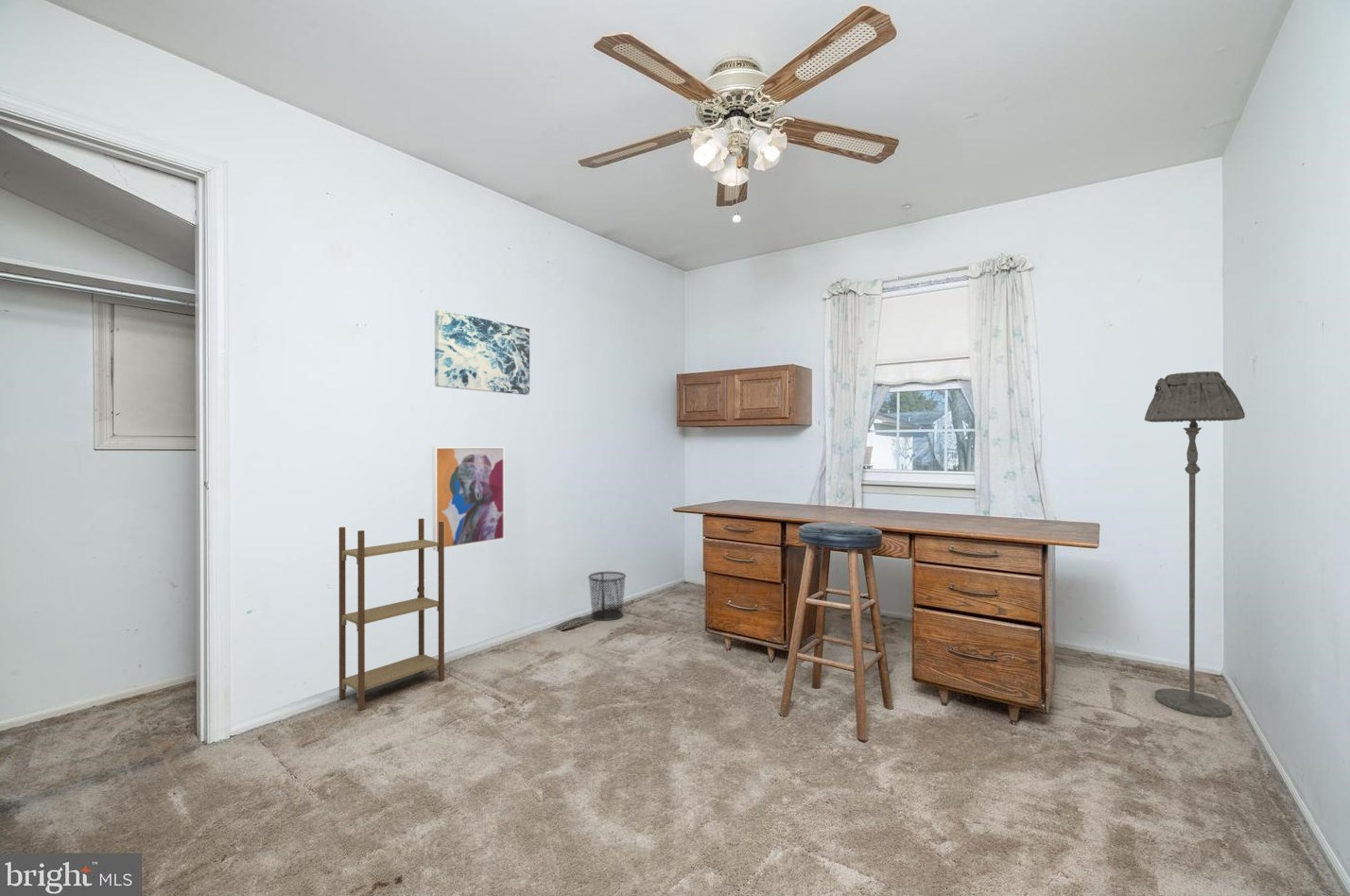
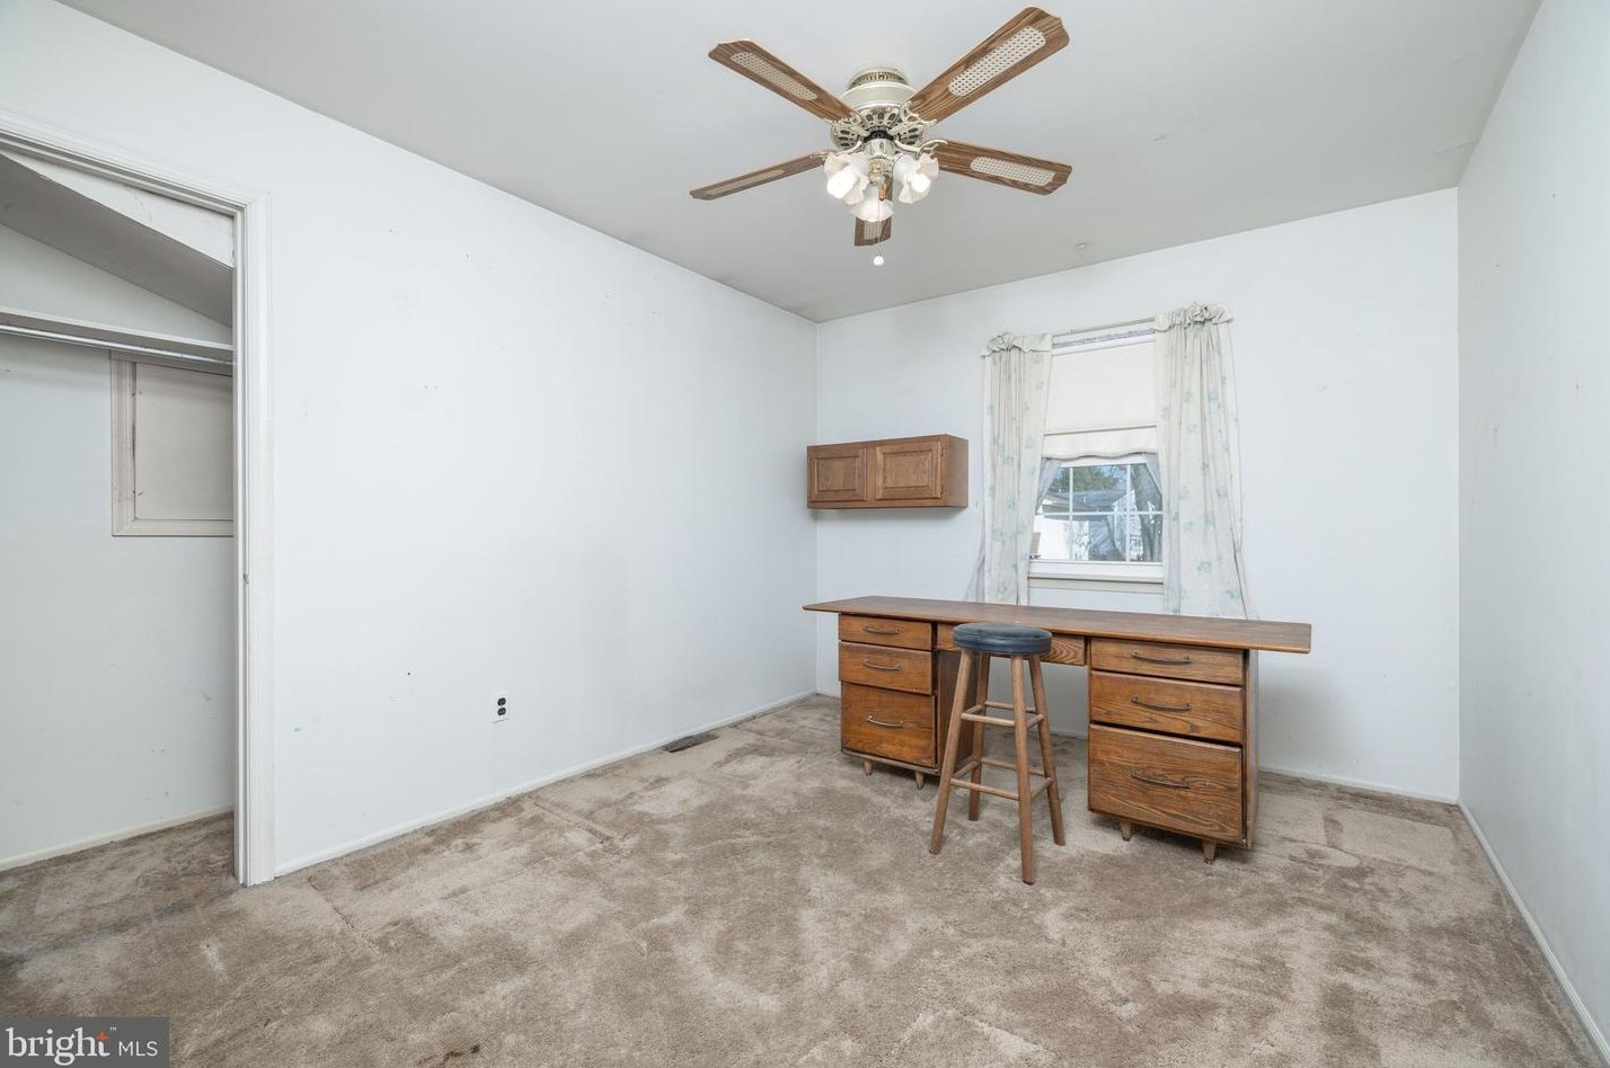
- floor lamp [1144,370,1246,718]
- wall art [431,446,506,551]
- waste bin [587,571,627,621]
- wall art [434,309,530,396]
- shelving unit [338,518,445,712]
